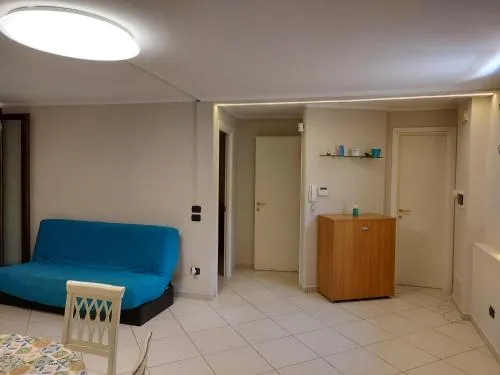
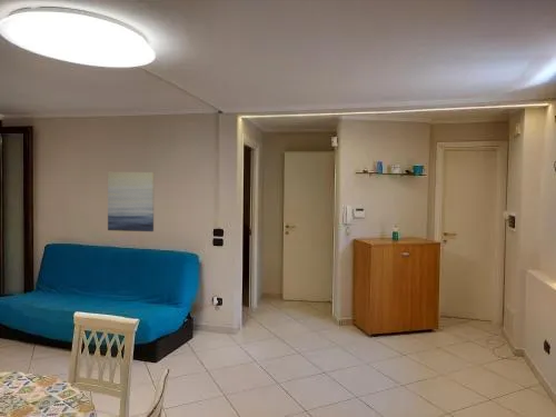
+ wall art [107,171,155,232]
